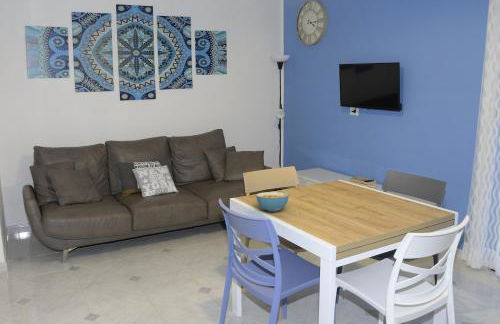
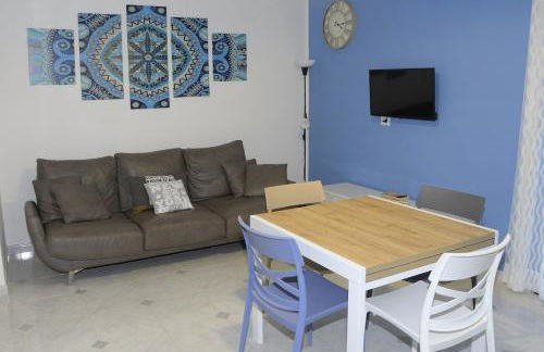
- cereal bowl [255,191,290,213]
